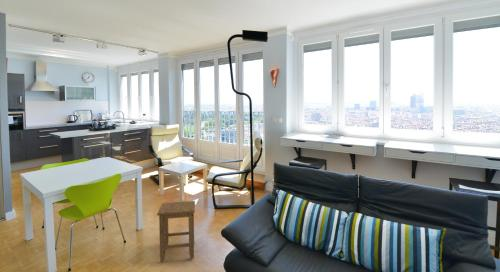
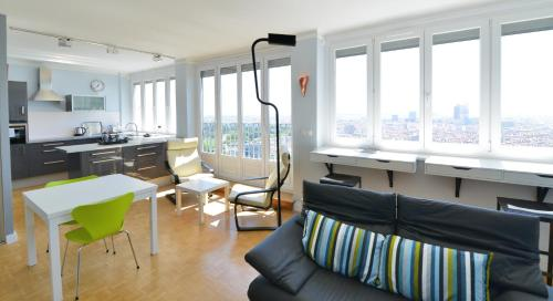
- stool [156,200,196,263]
